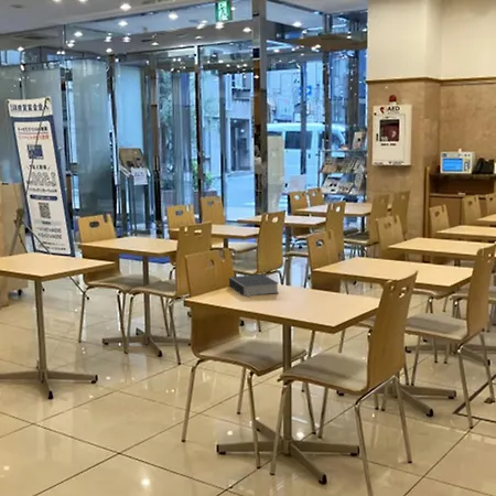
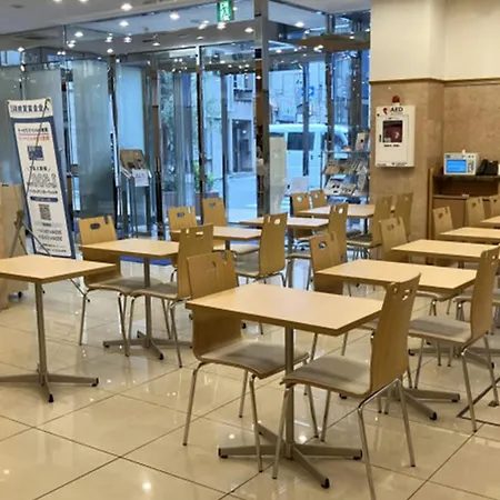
- book [228,273,280,299]
